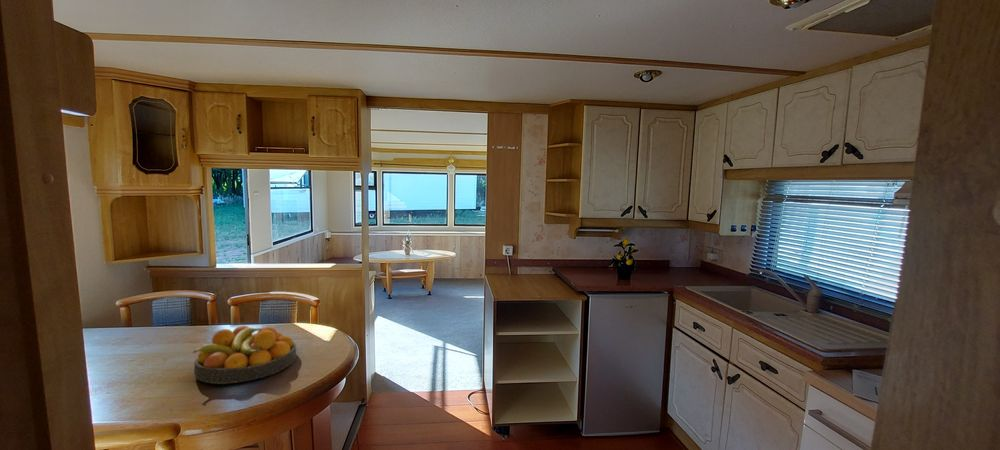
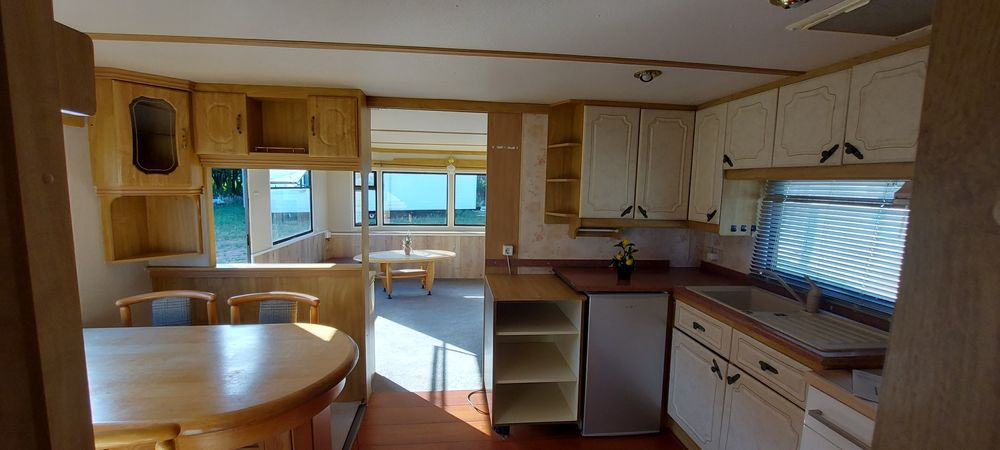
- fruit bowl [192,324,297,385]
